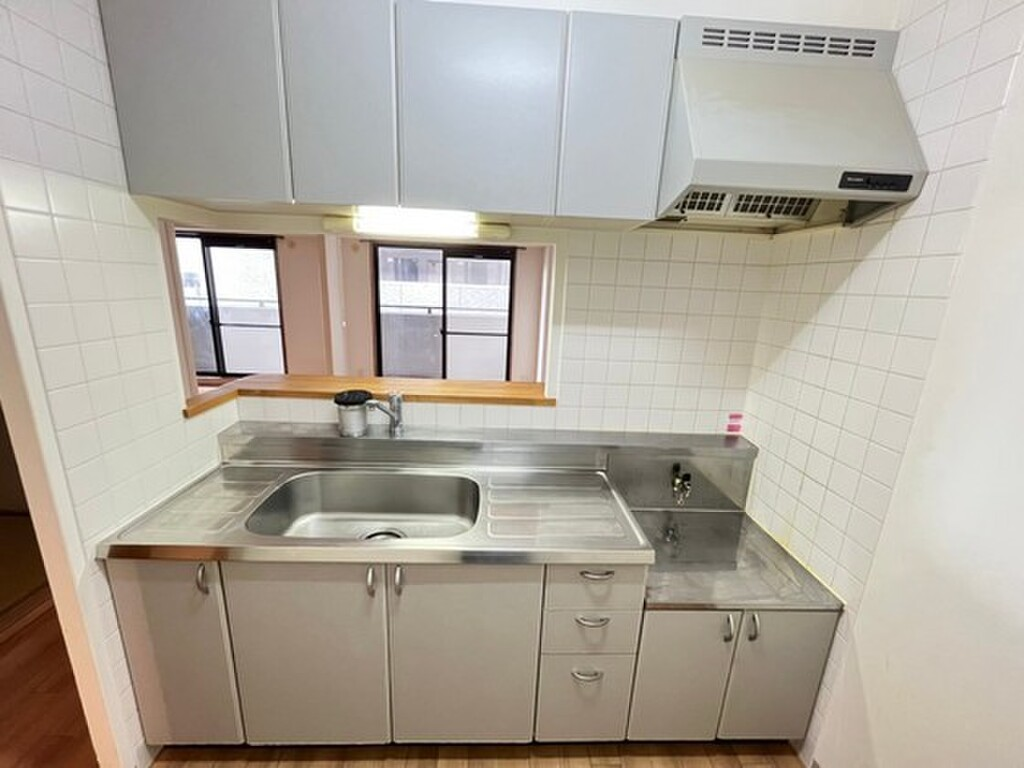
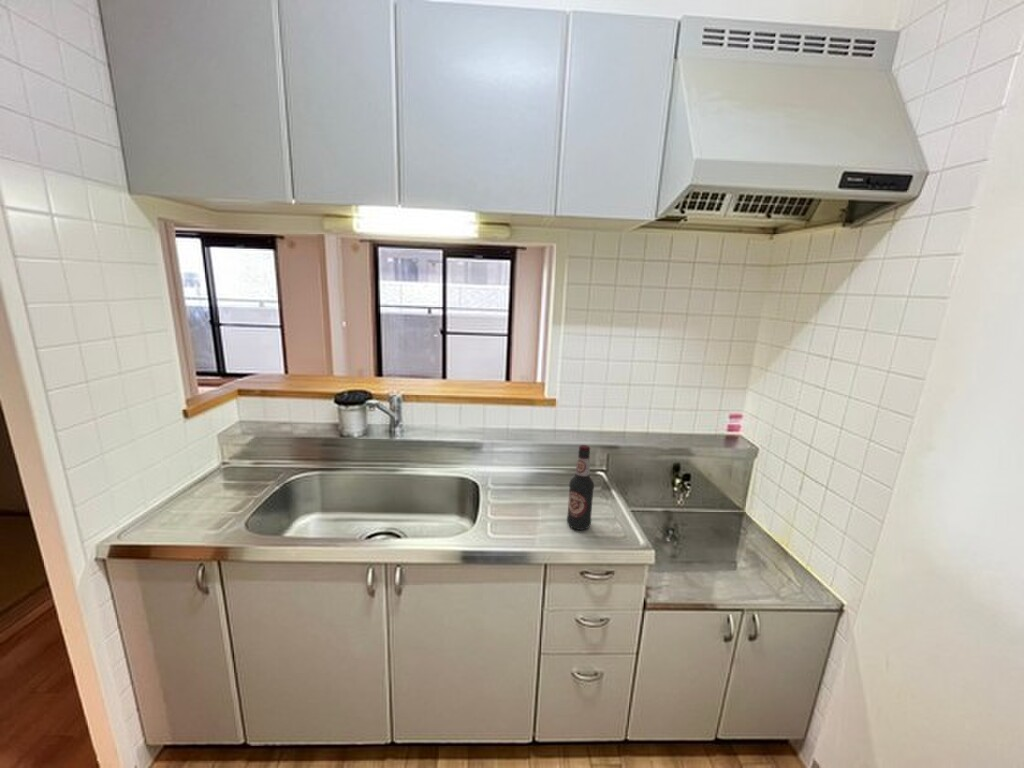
+ bottle [566,444,595,531]
